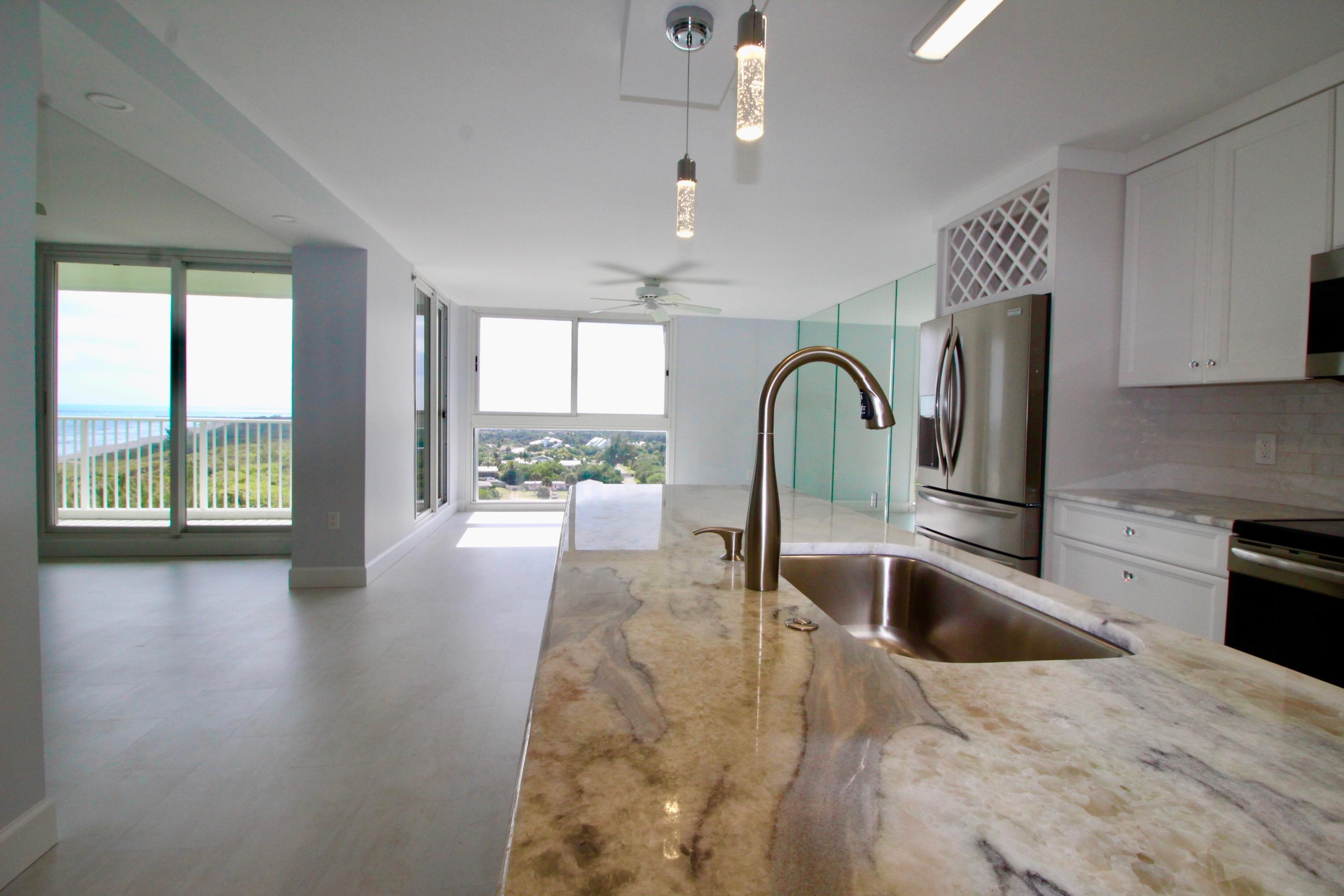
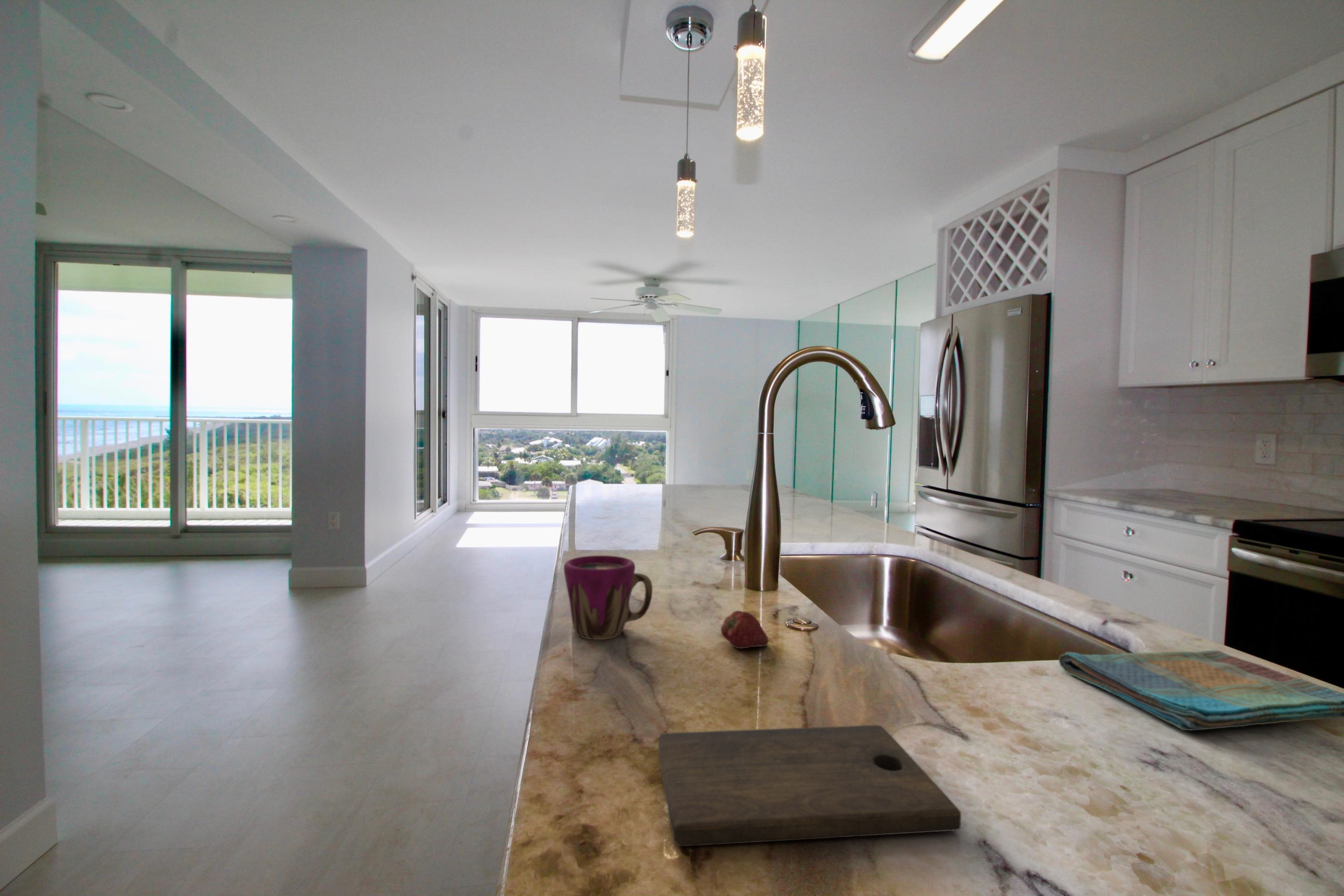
+ cutting board [658,724,961,847]
+ fruit [720,610,769,649]
+ cup [563,555,653,640]
+ dish towel [1058,650,1344,731]
